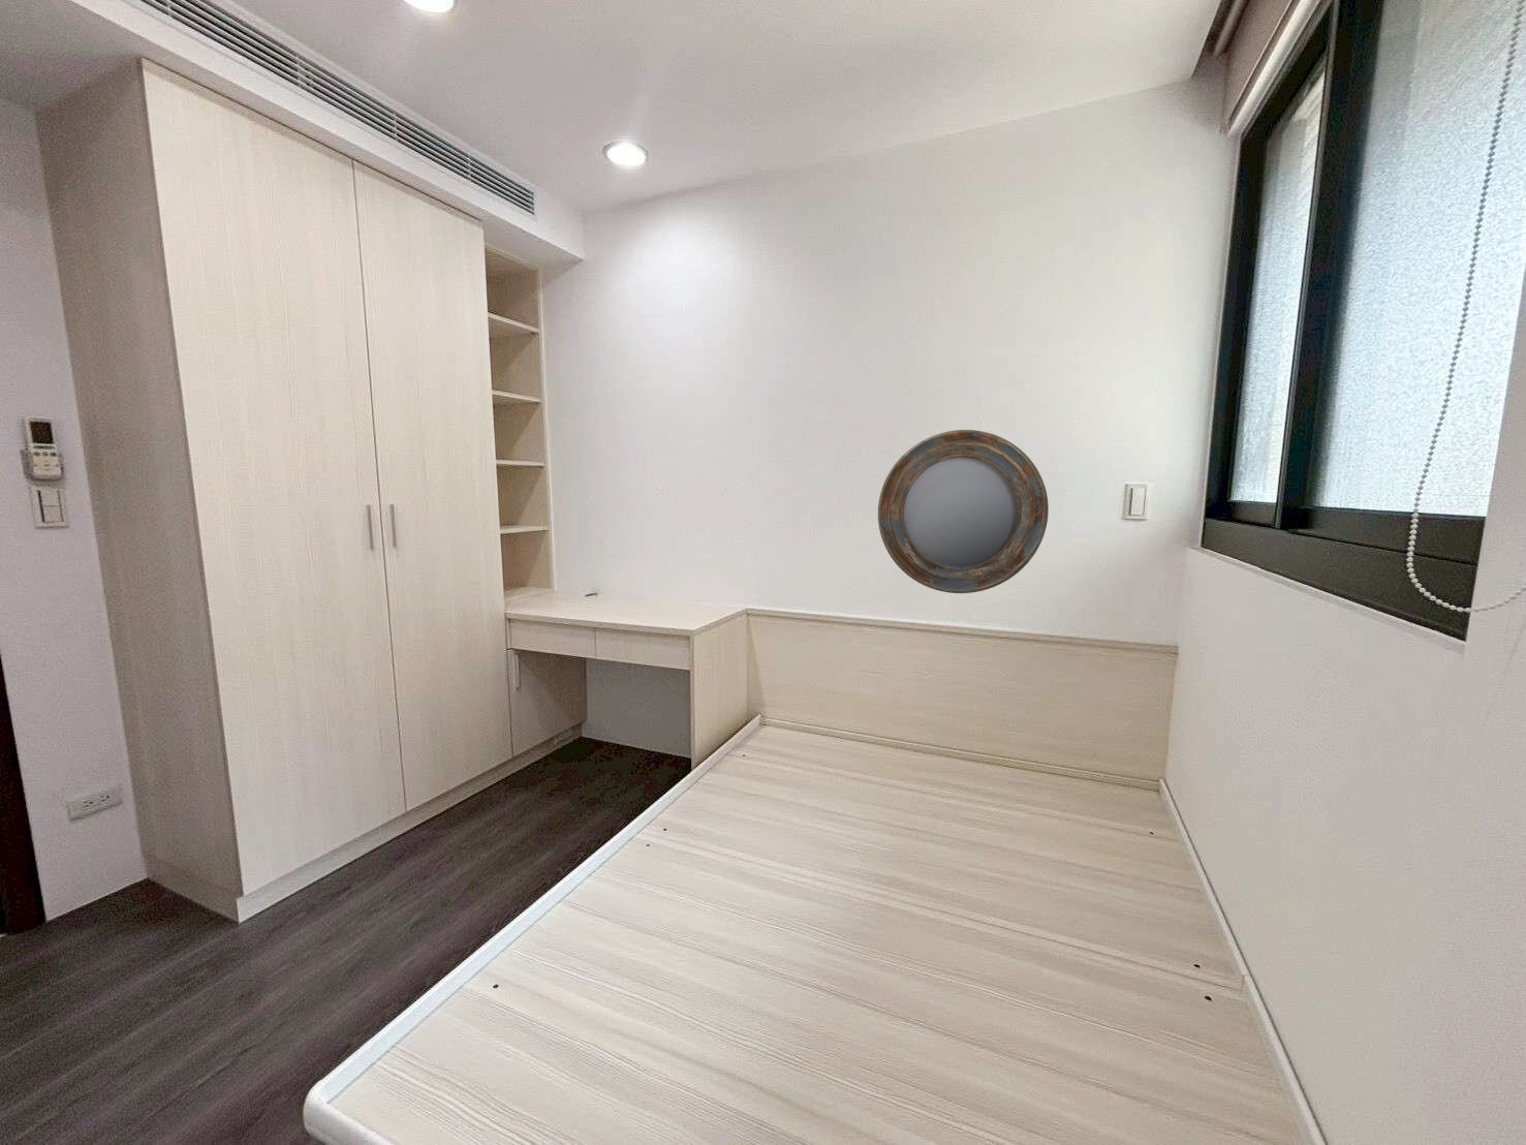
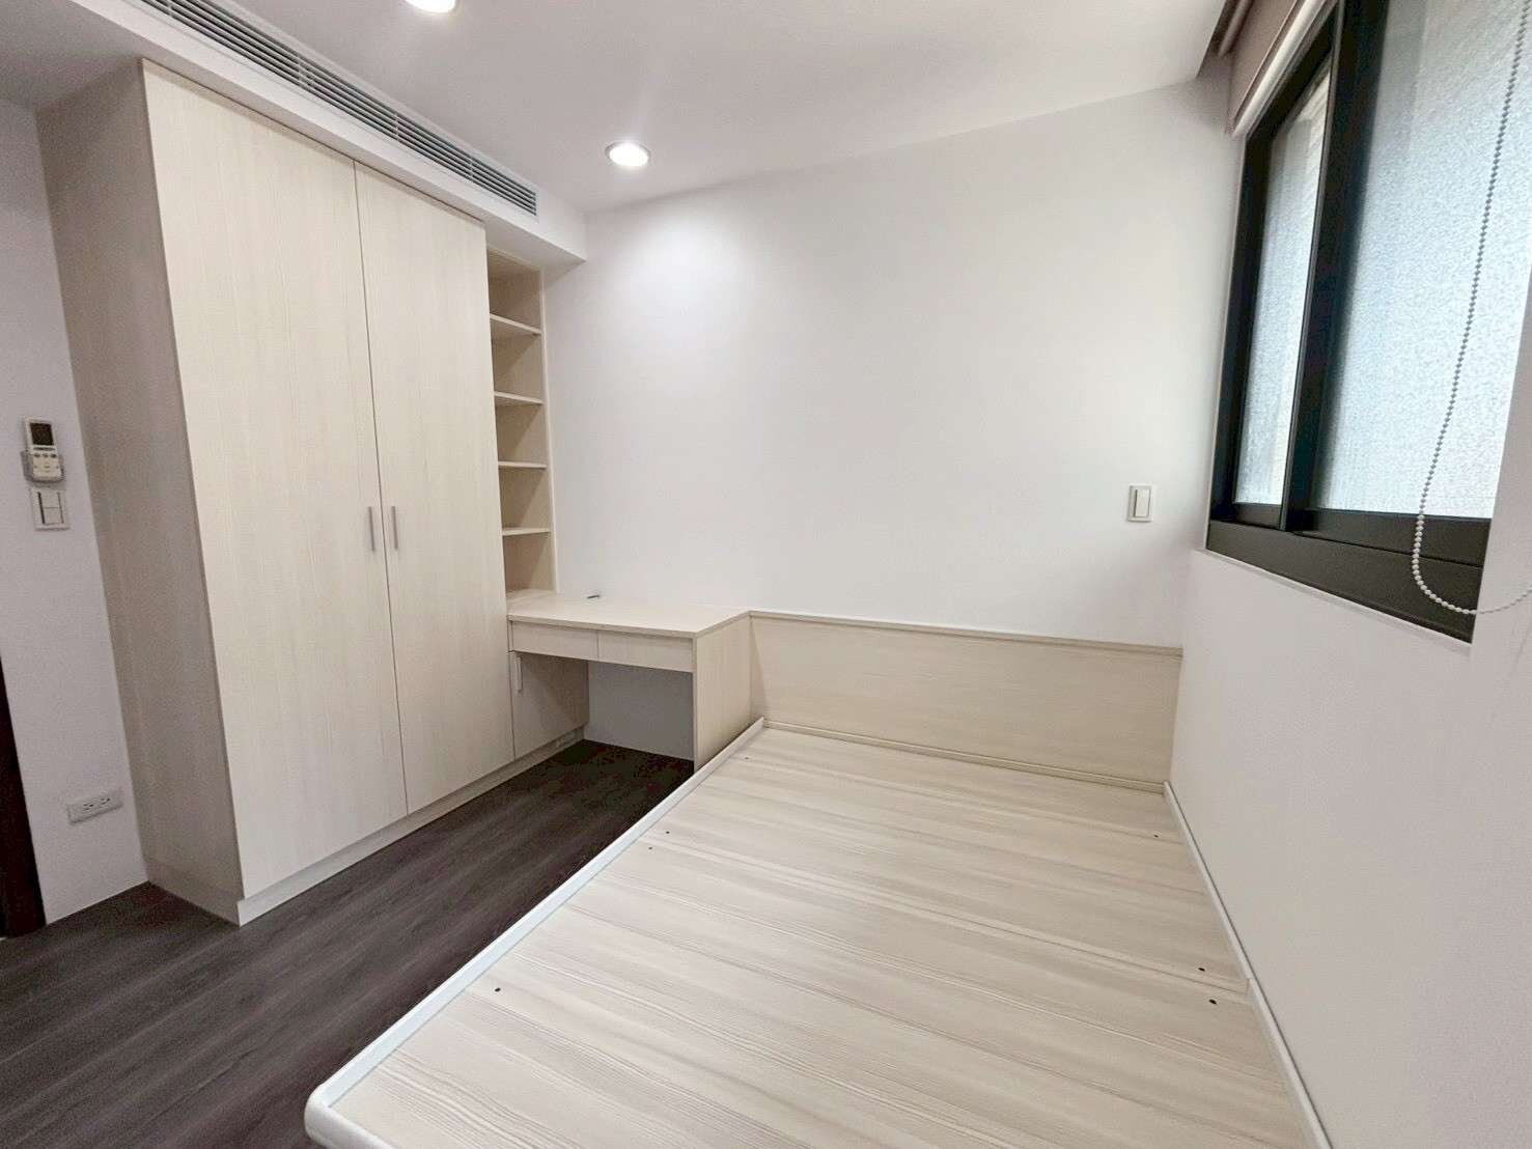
- home mirror [877,429,1050,594]
